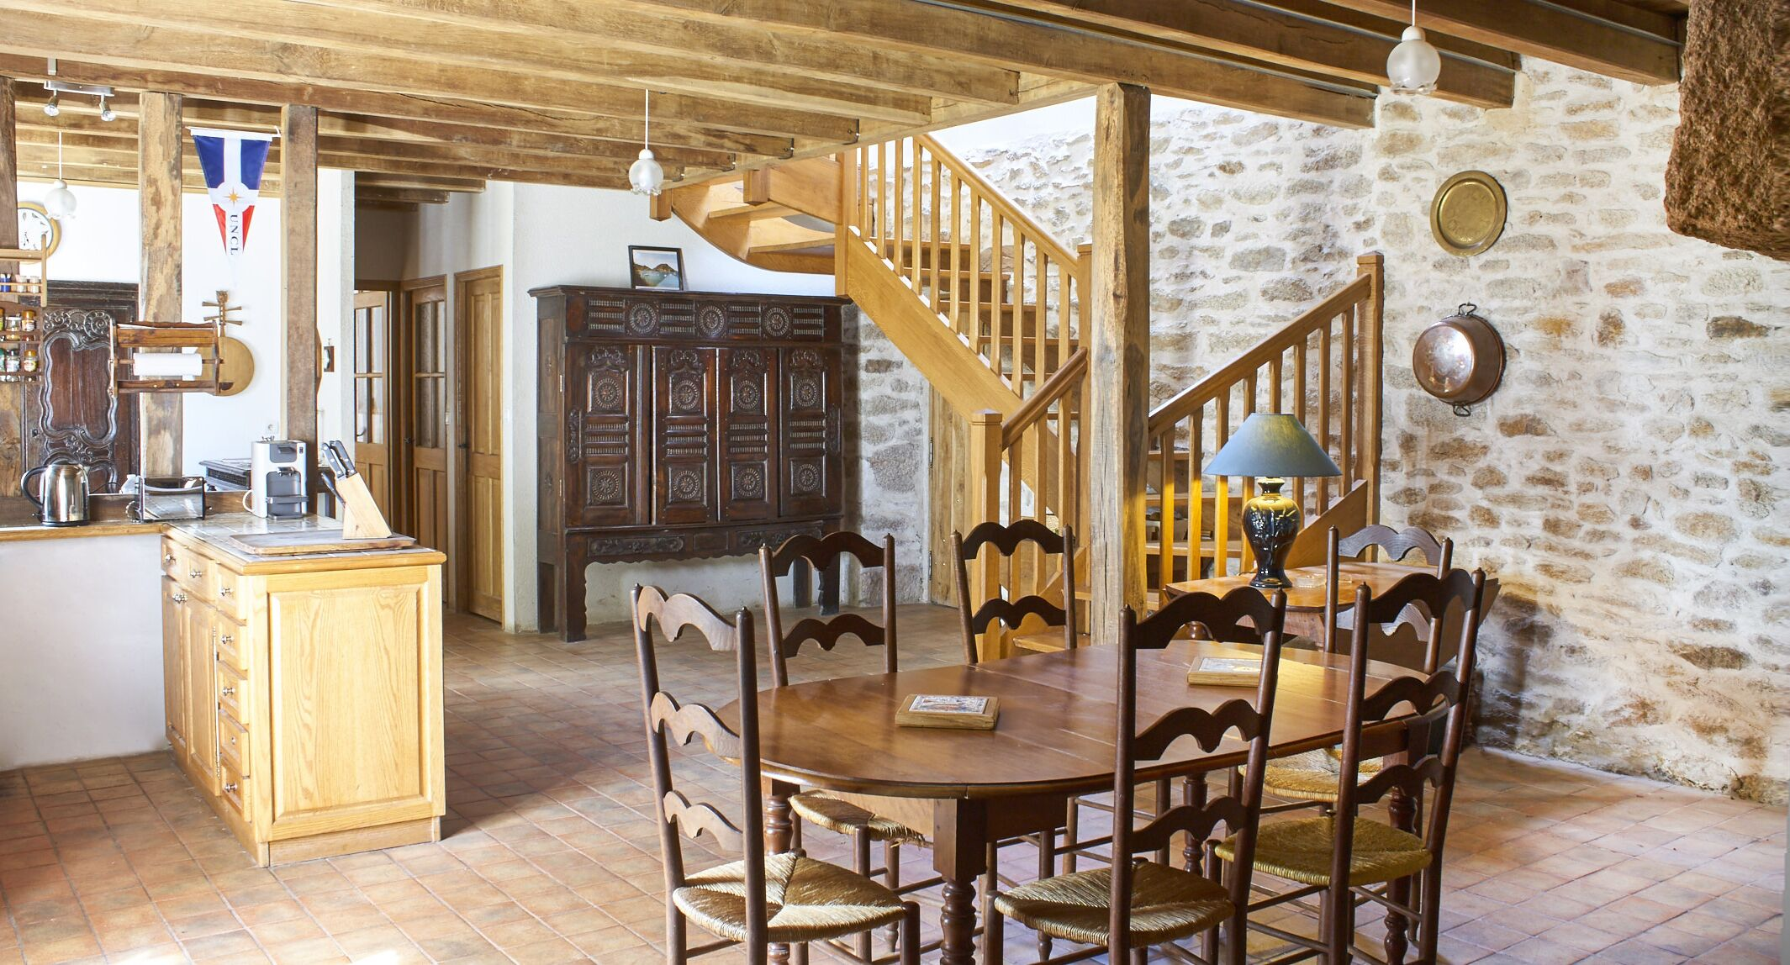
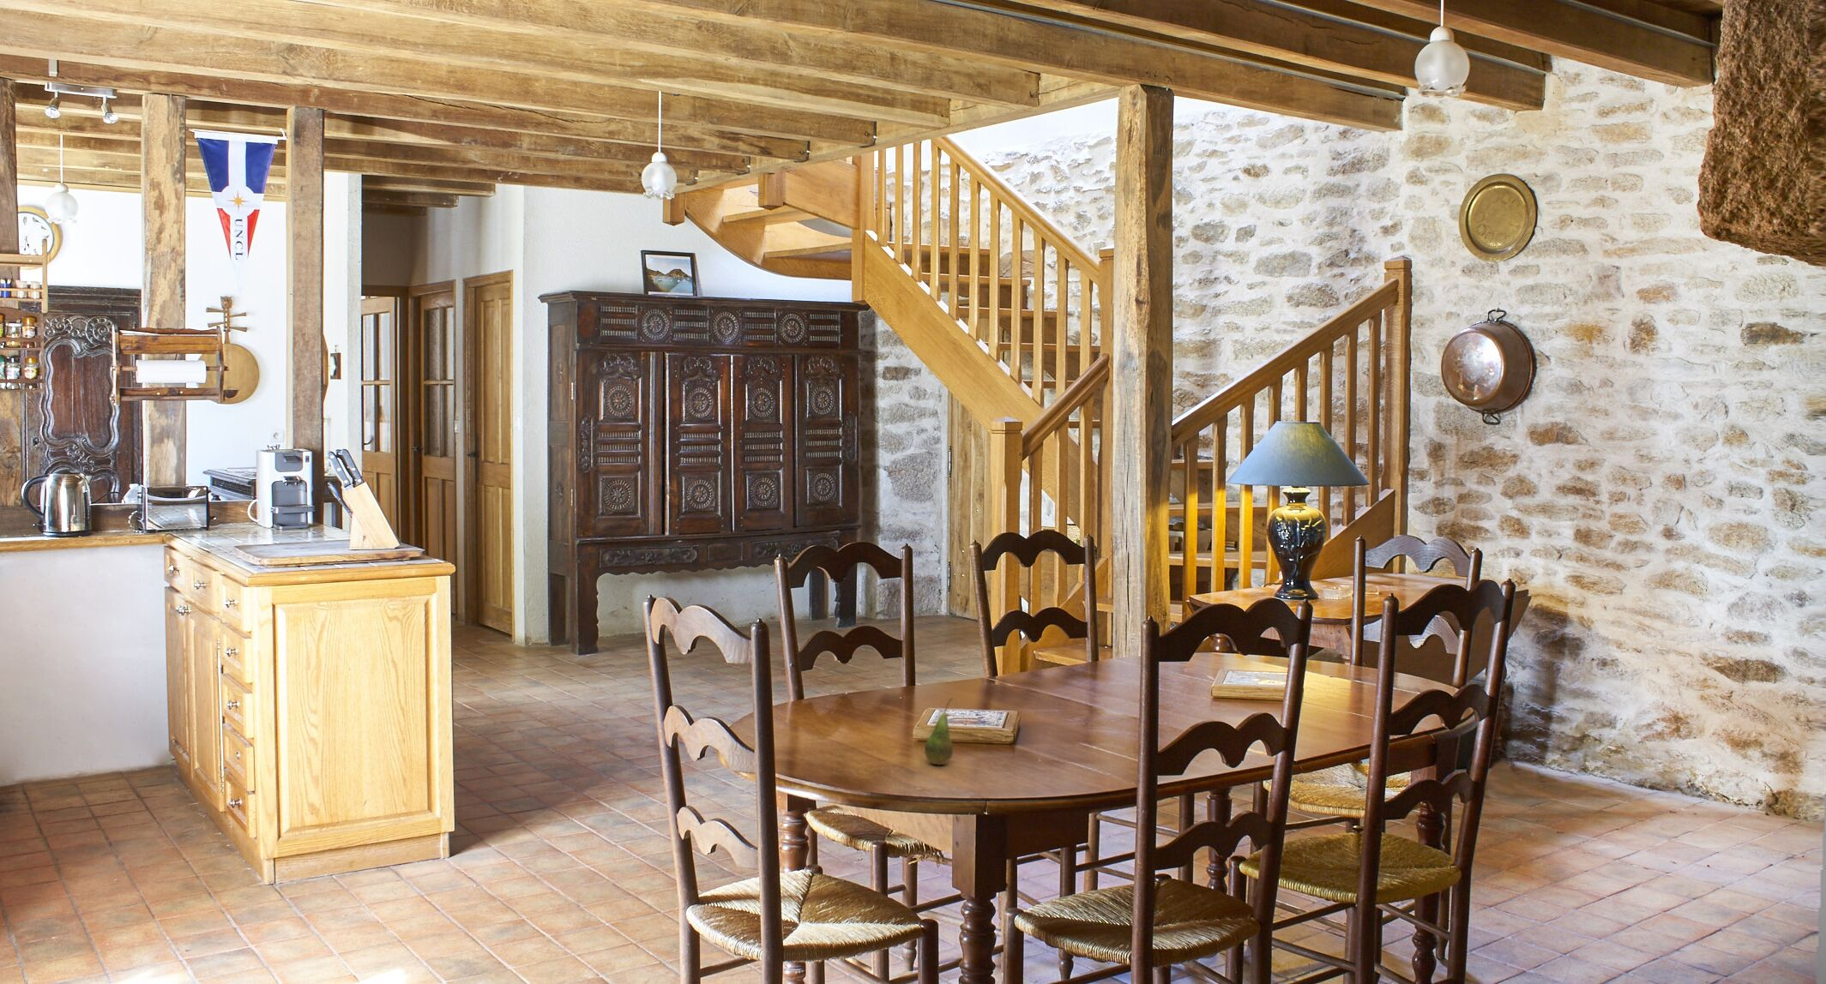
+ fruit [924,697,954,766]
